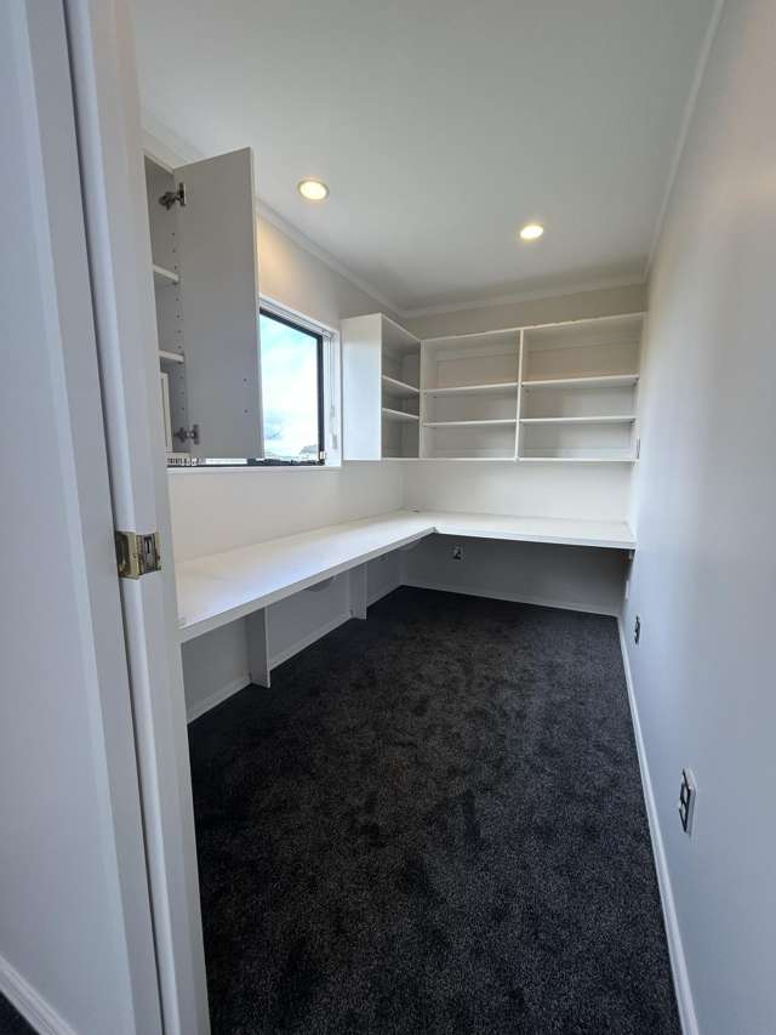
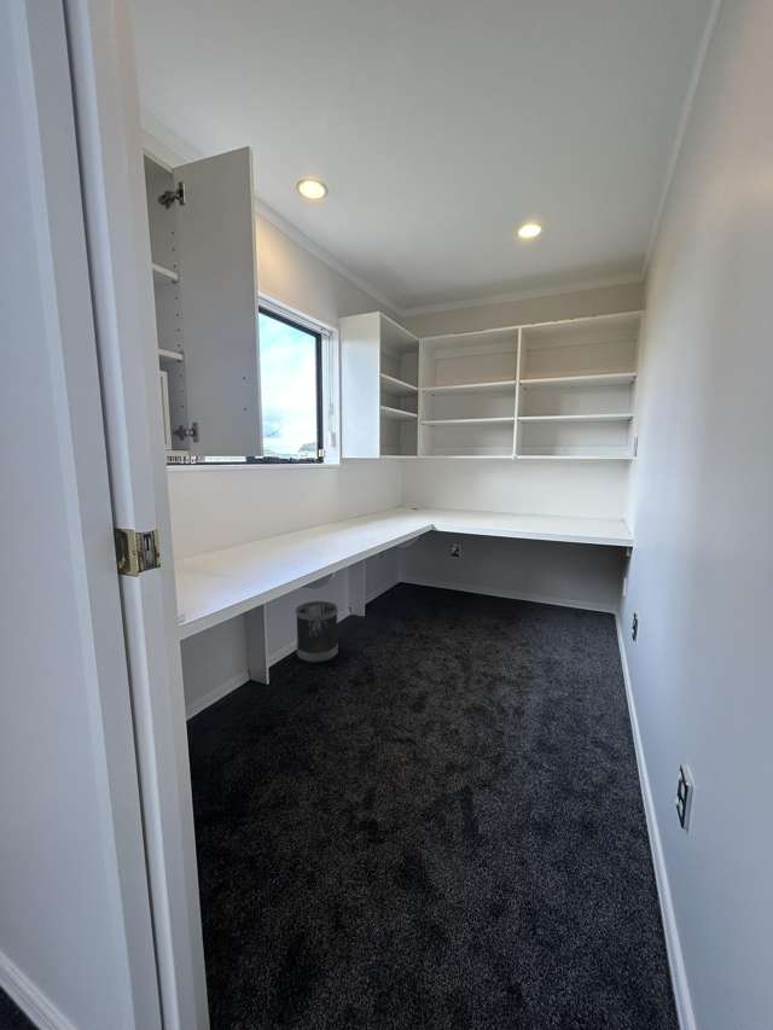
+ wastebasket [295,600,339,664]
